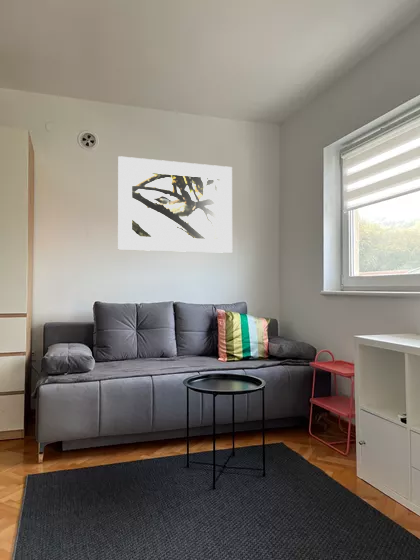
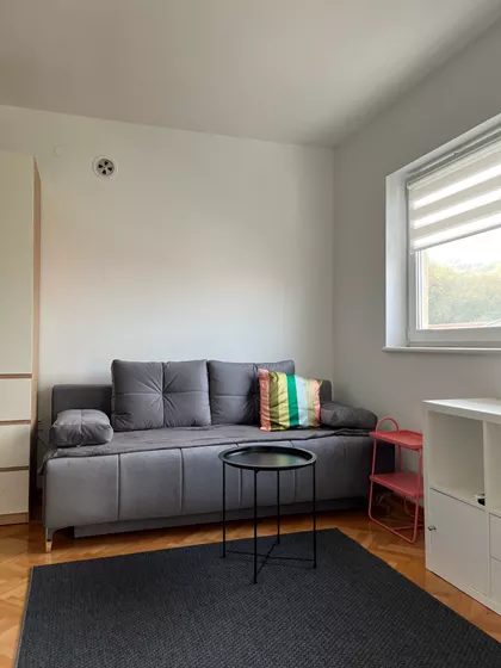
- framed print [117,155,233,254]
